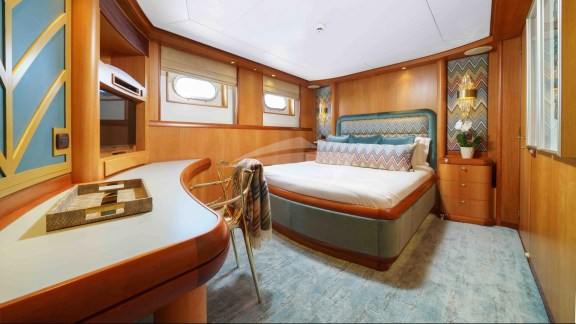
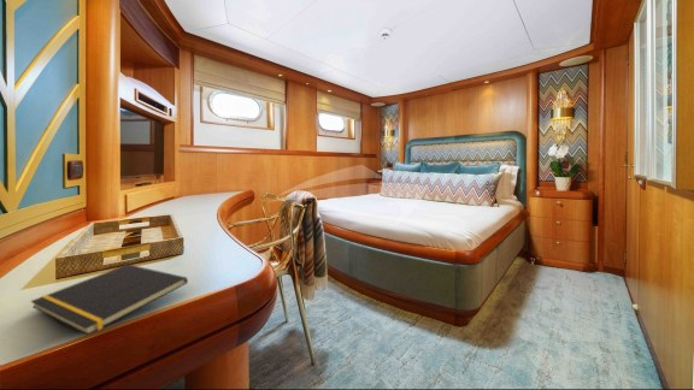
+ notepad [29,264,189,336]
